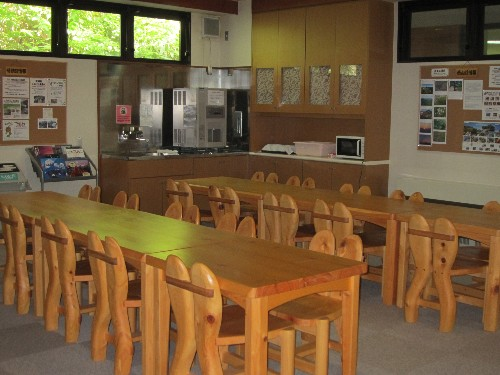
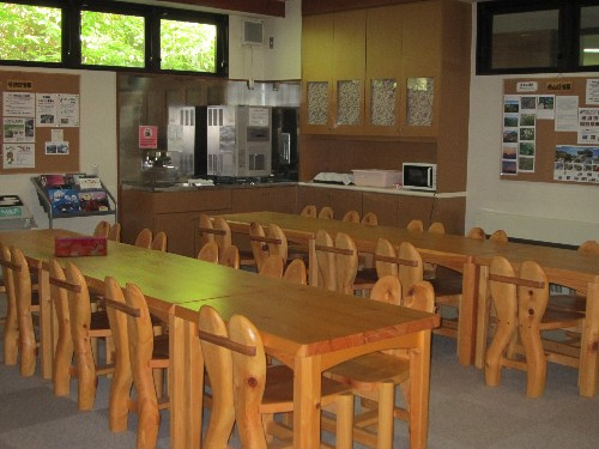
+ tissue box [54,235,108,257]
